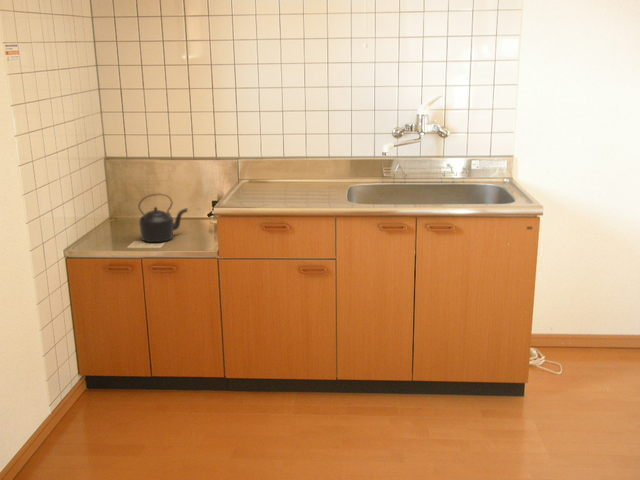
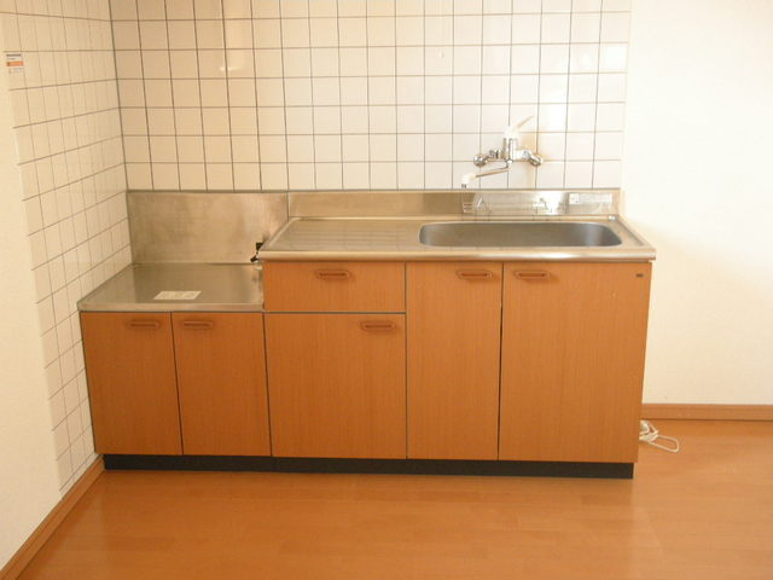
- kettle [137,193,189,243]
